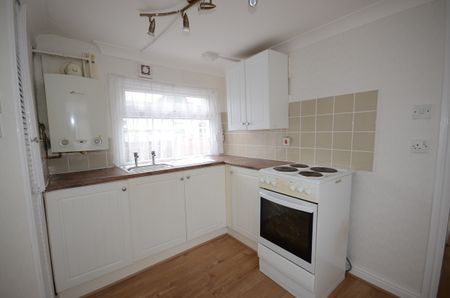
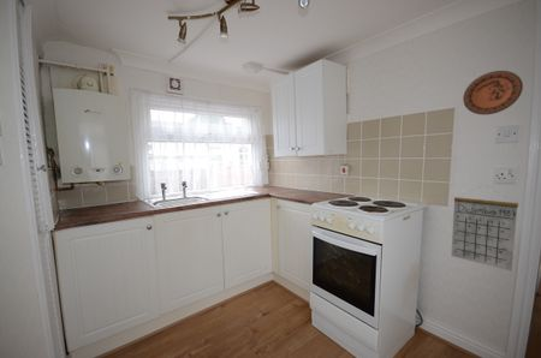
+ decorative plate [462,70,524,115]
+ calendar [450,185,519,273]
